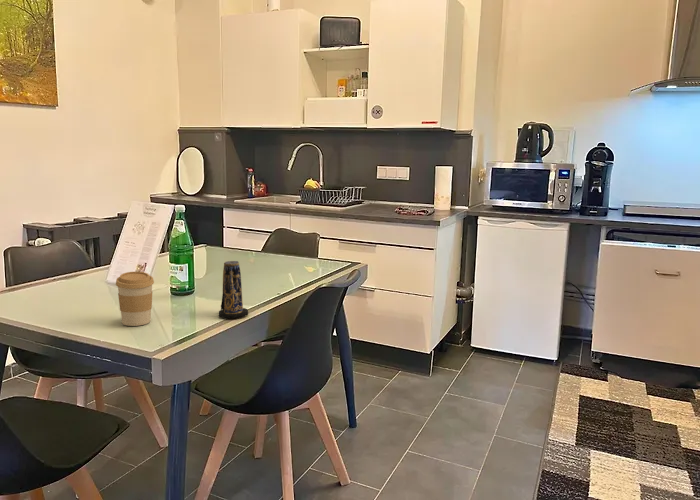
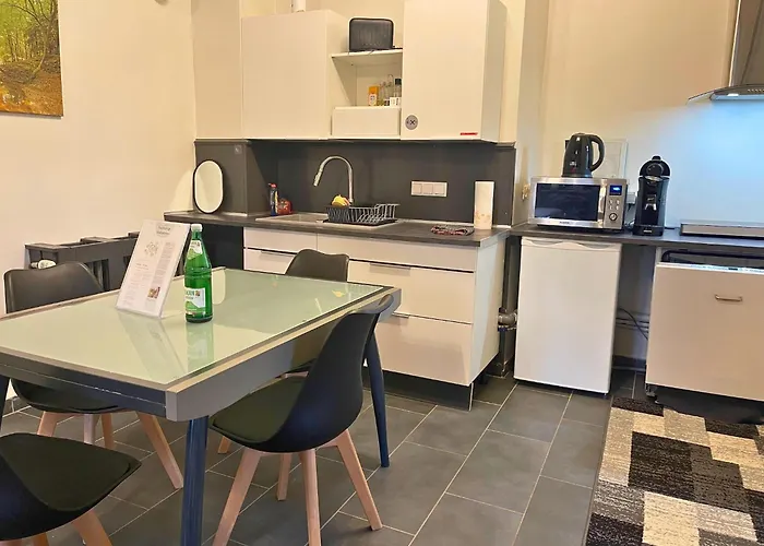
- candle [218,260,249,319]
- coffee cup [115,271,155,327]
